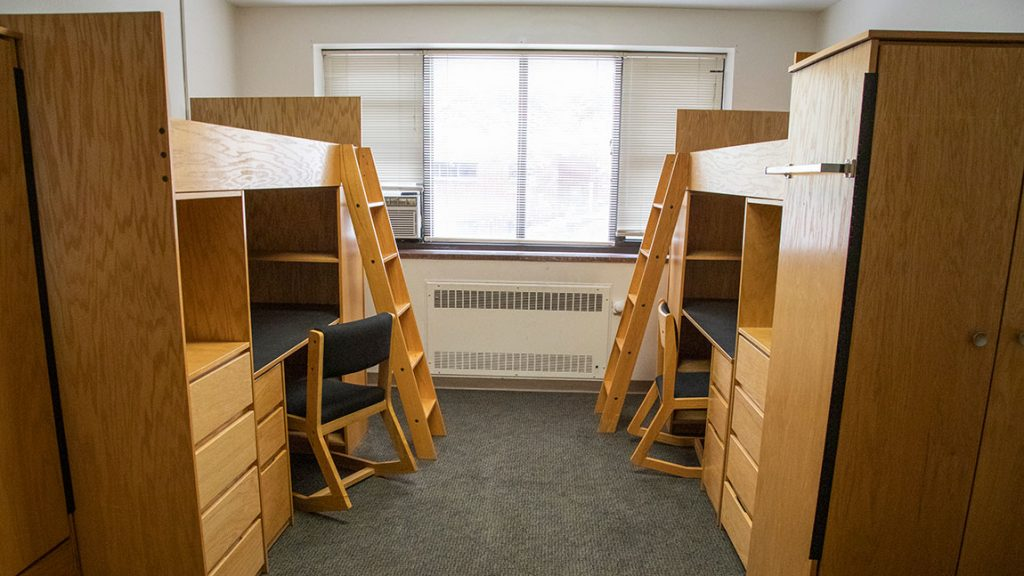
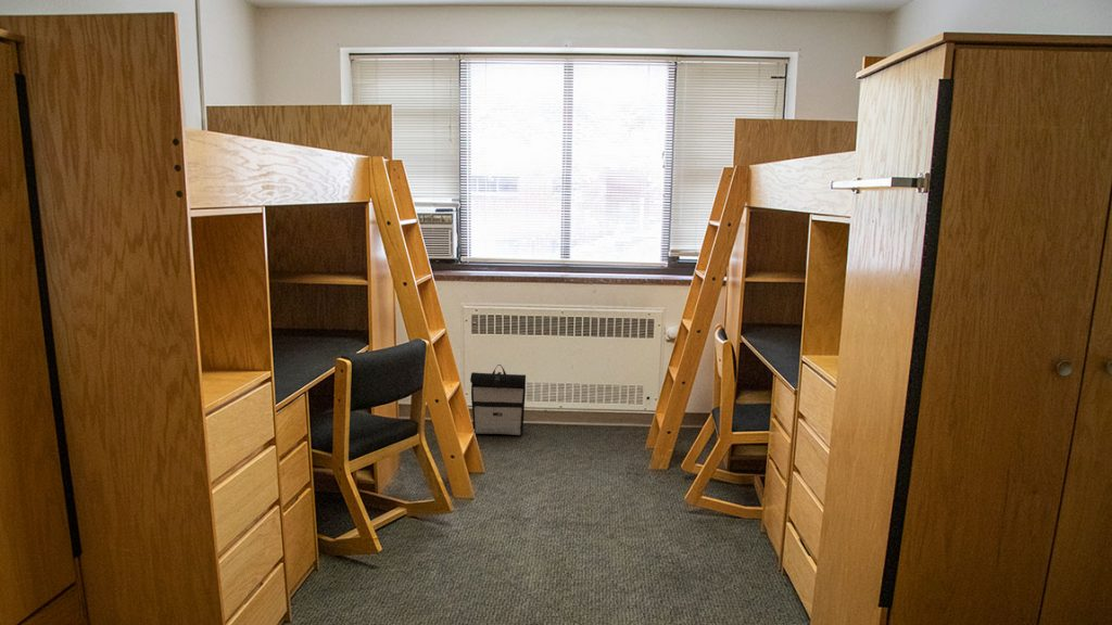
+ backpack [469,363,527,436]
